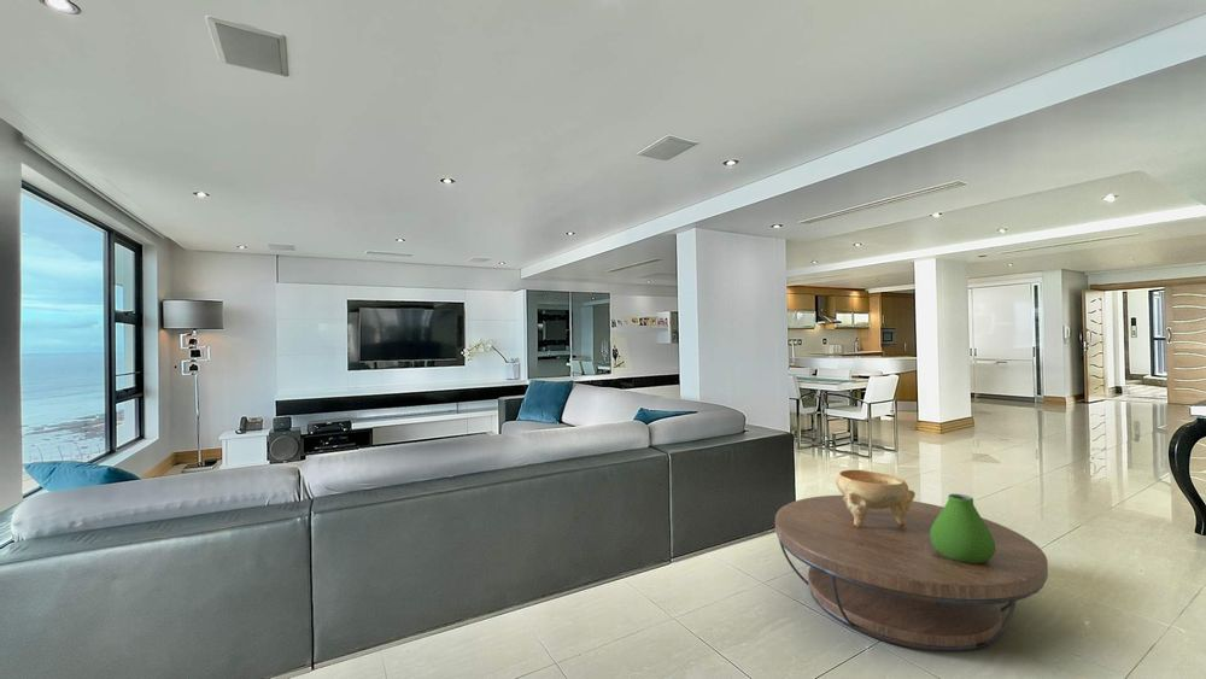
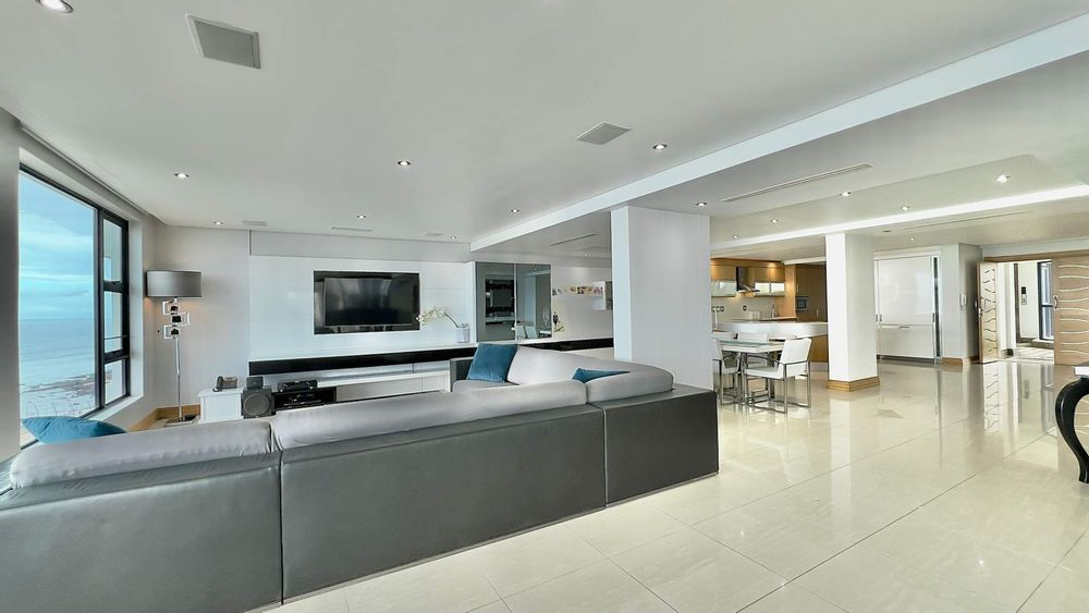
- vase [930,493,995,563]
- decorative bowl [835,469,917,527]
- coffee table [774,494,1049,654]
